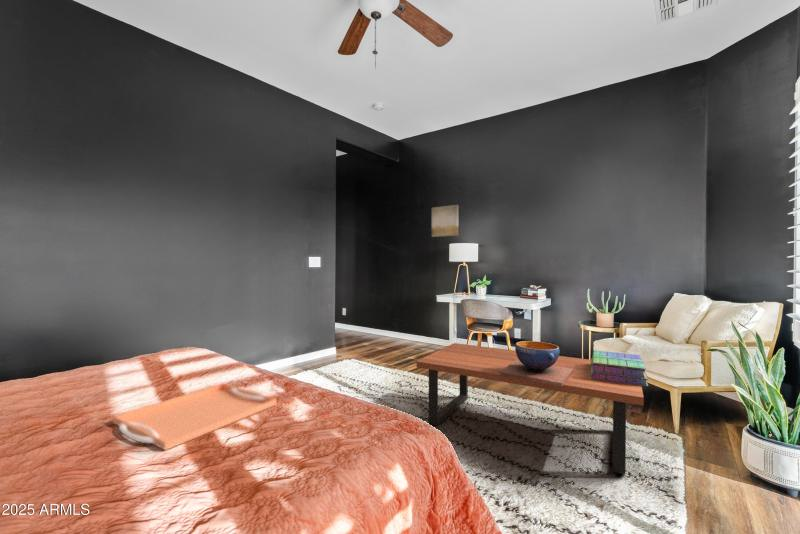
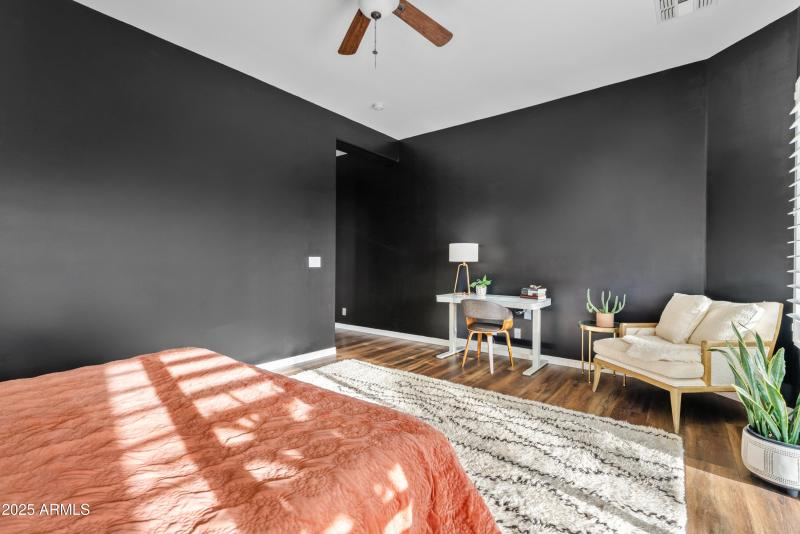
- serving tray [112,382,278,451]
- wall art [431,204,459,238]
- stack of books [590,349,649,387]
- coffee table [416,342,645,475]
- decorative bowl [499,340,574,387]
